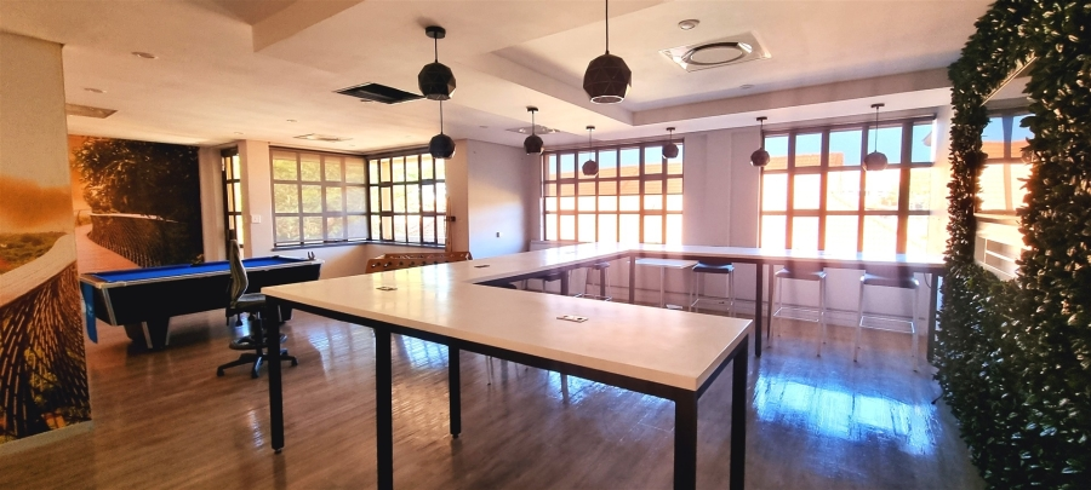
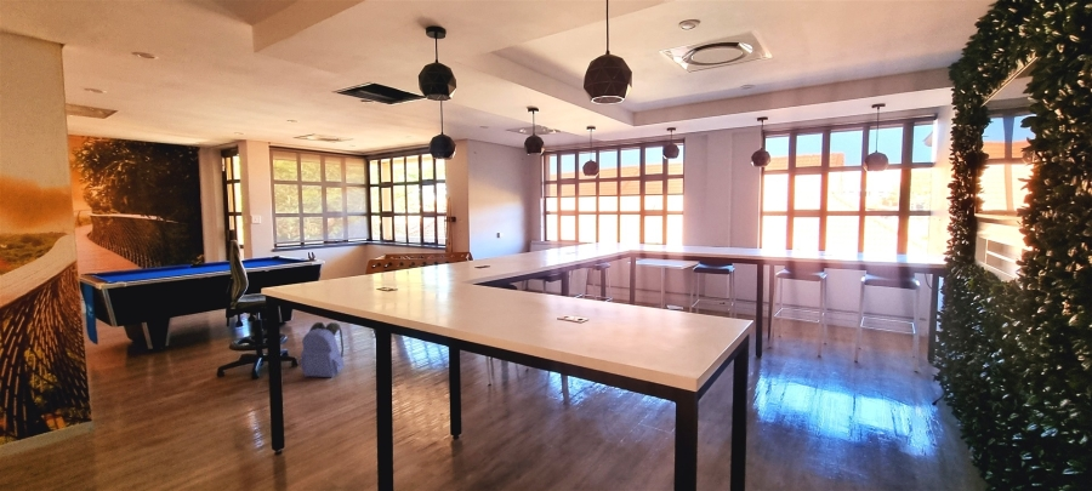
+ backpack [300,321,346,378]
